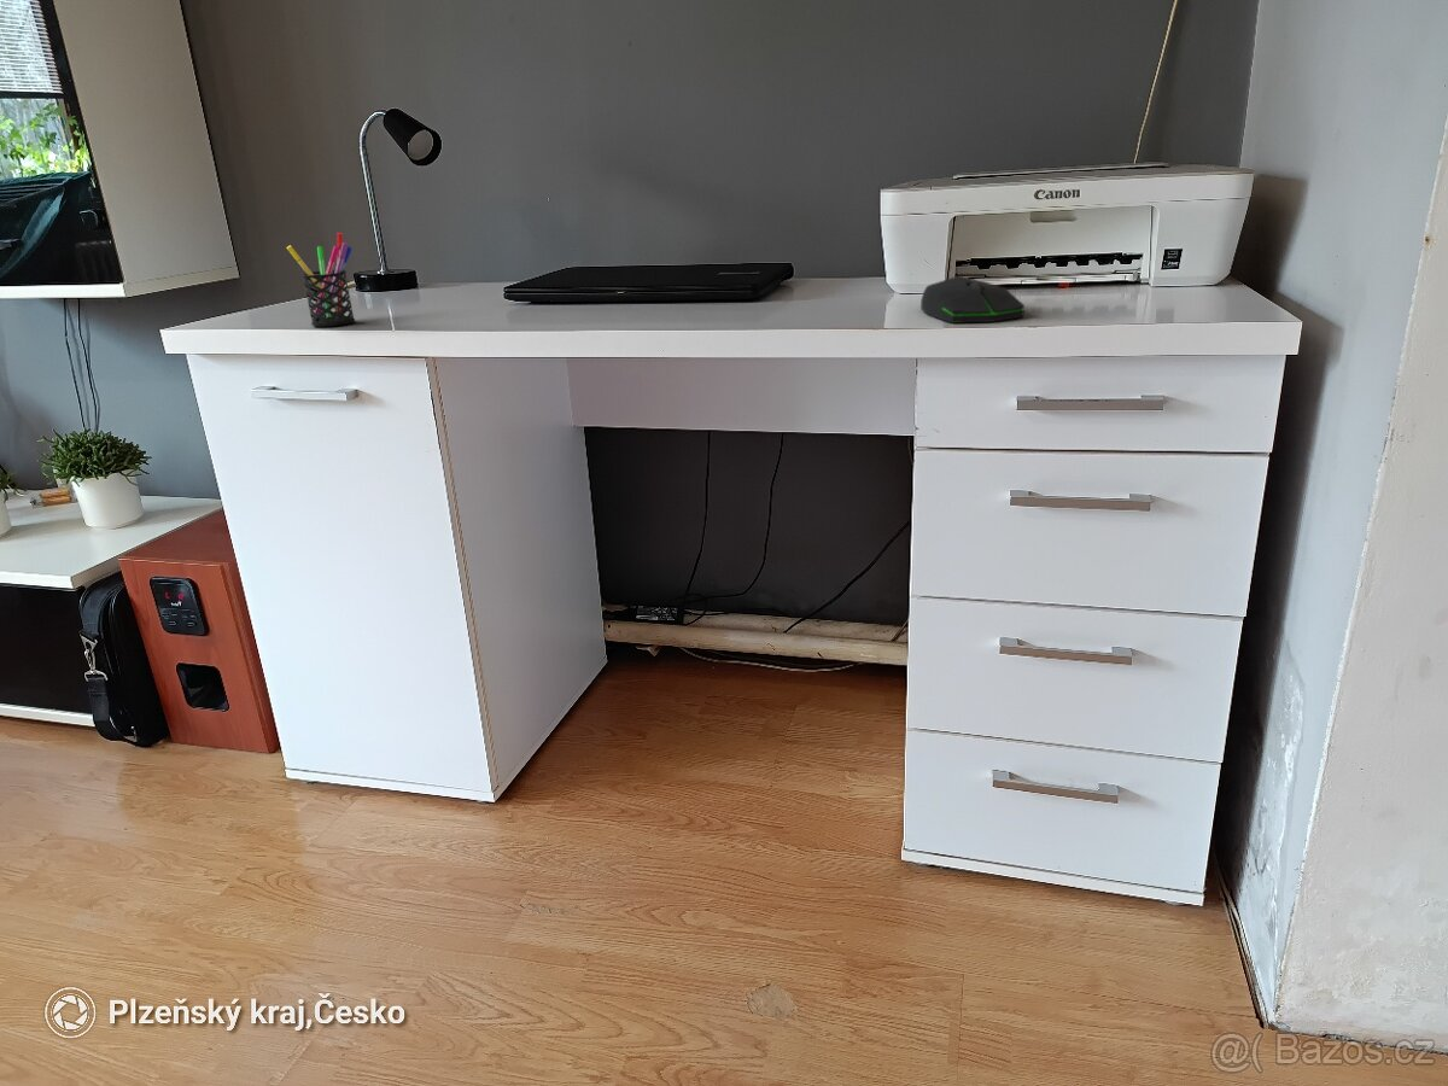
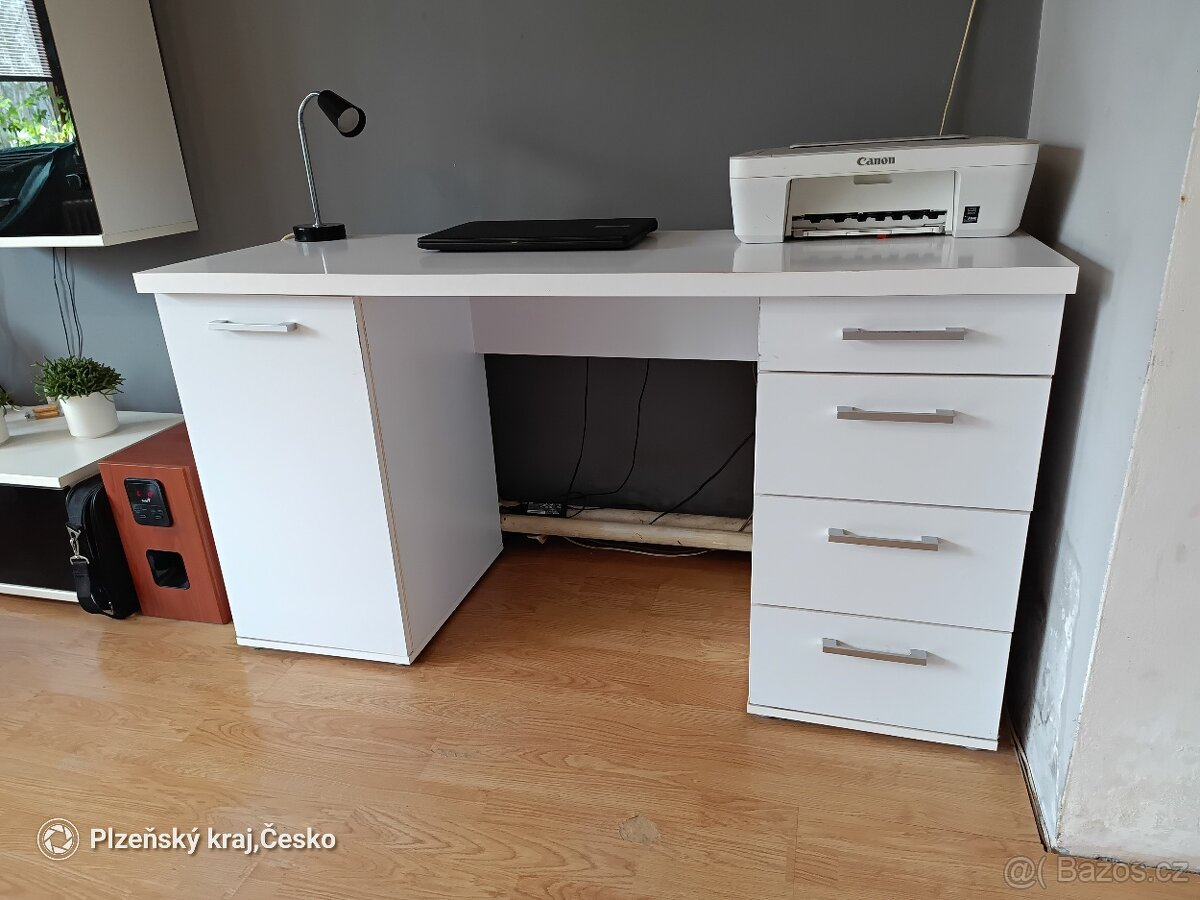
- pen holder [285,232,356,328]
- computer mouse [919,275,1026,325]
